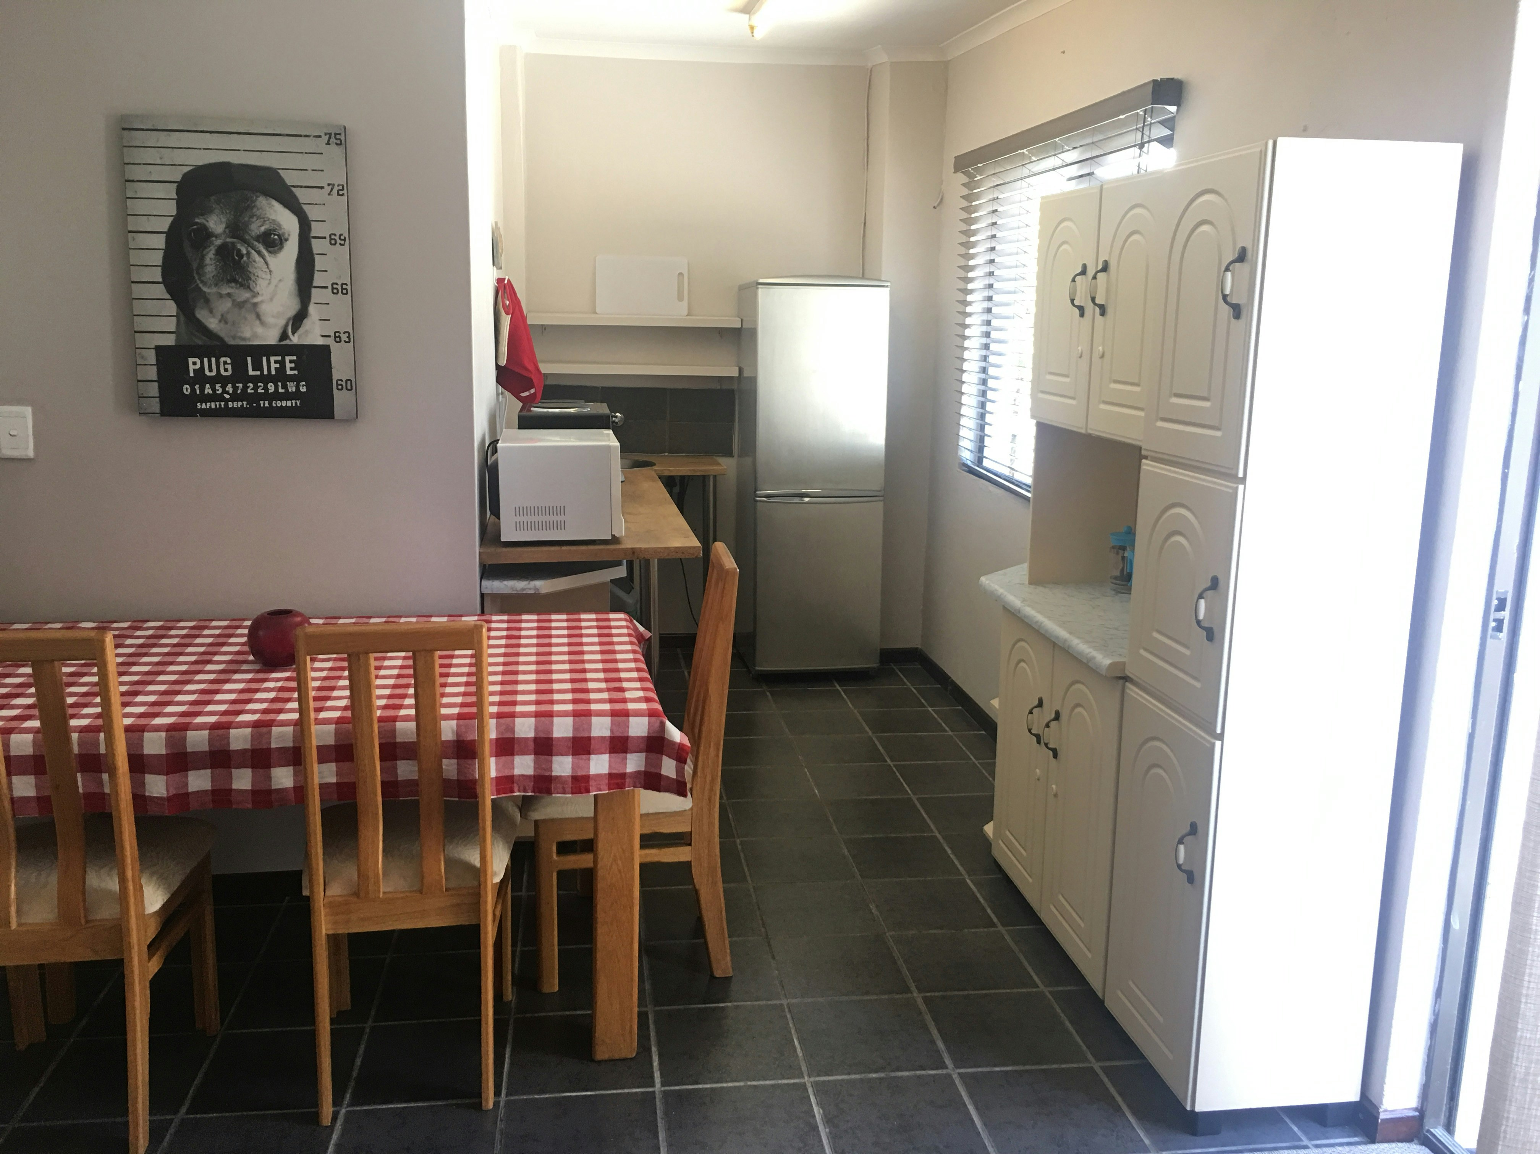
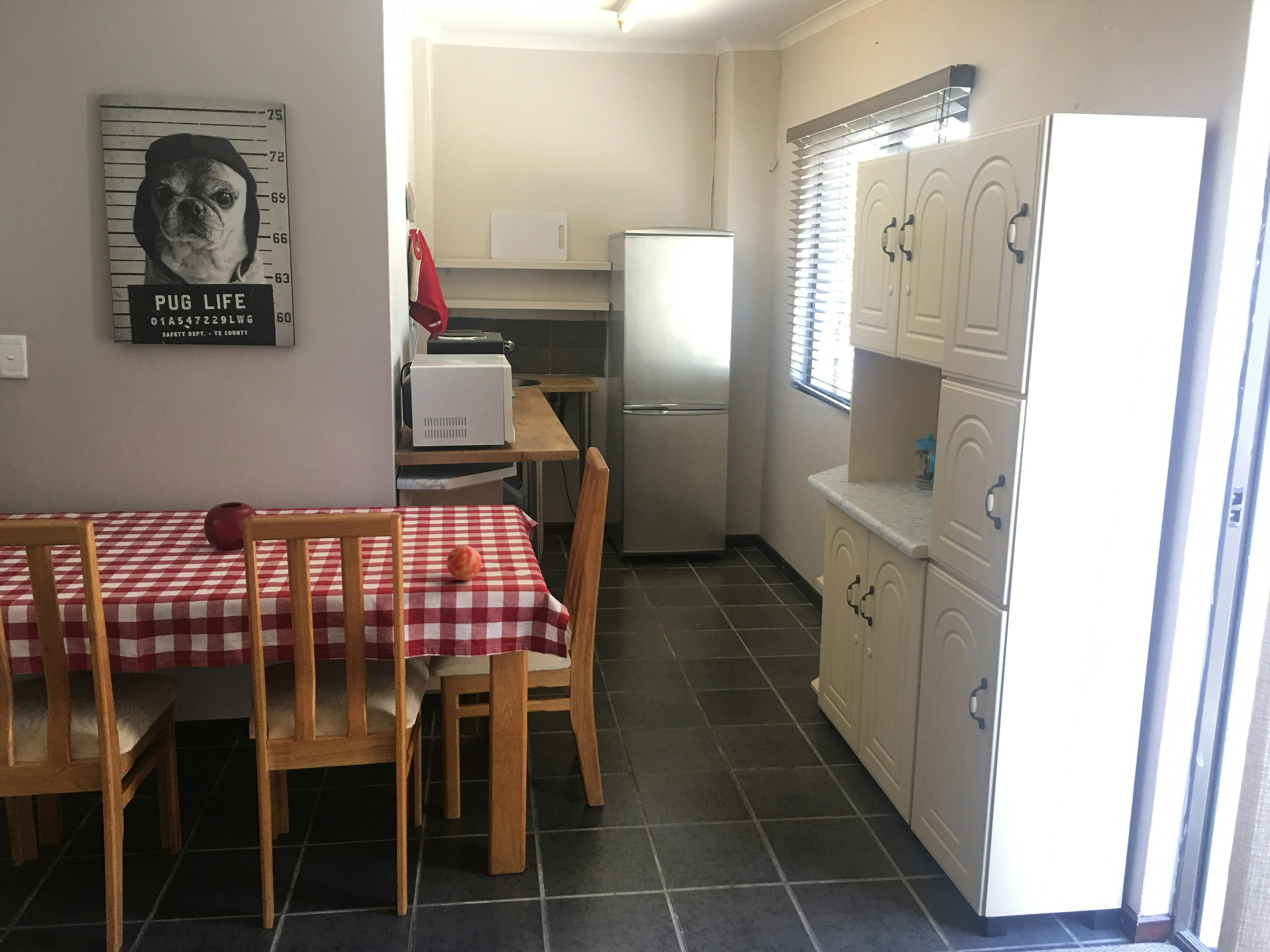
+ apple [446,545,482,581]
